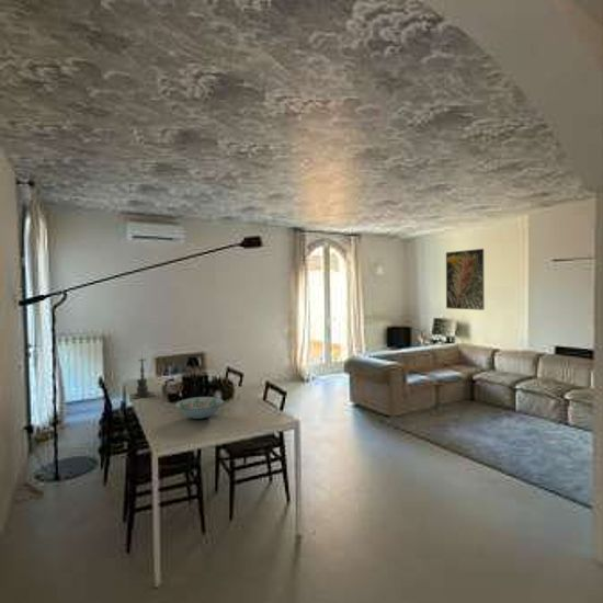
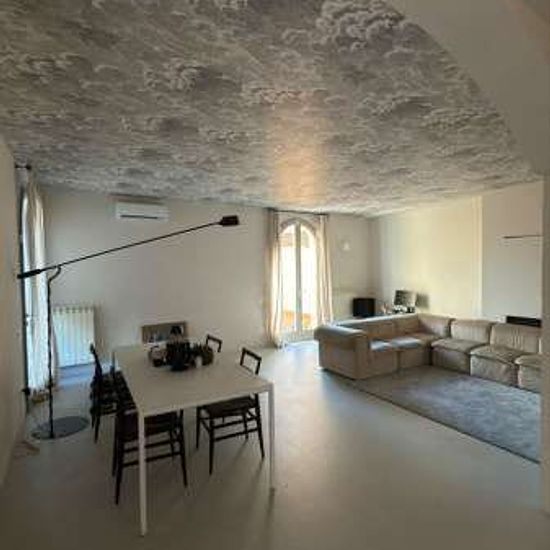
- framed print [445,248,485,311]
- decorative bowl [174,396,225,420]
- candle holder [130,353,157,400]
